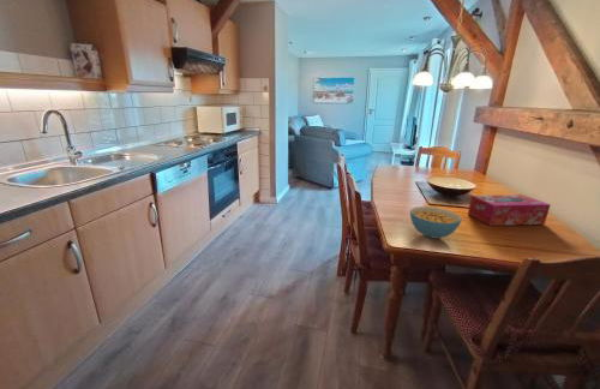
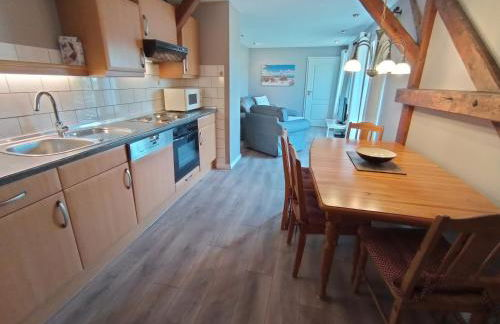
- cereal bowl [409,205,463,240]
- tissue box [467,193,552,227]
